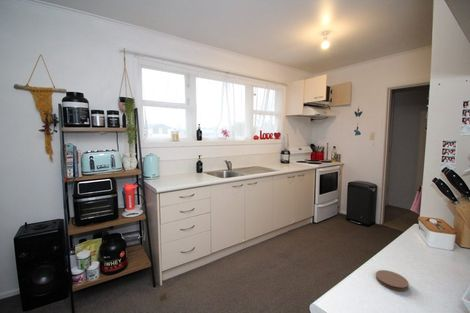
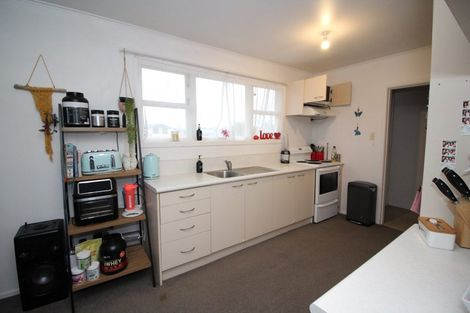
- coaster [375,269,410,292]
